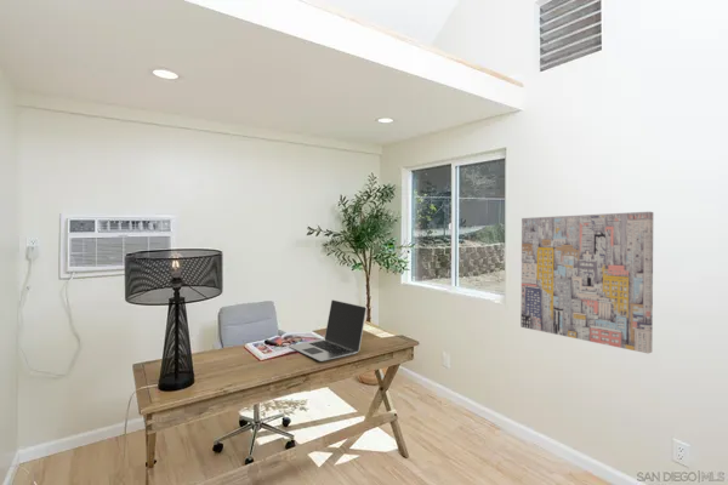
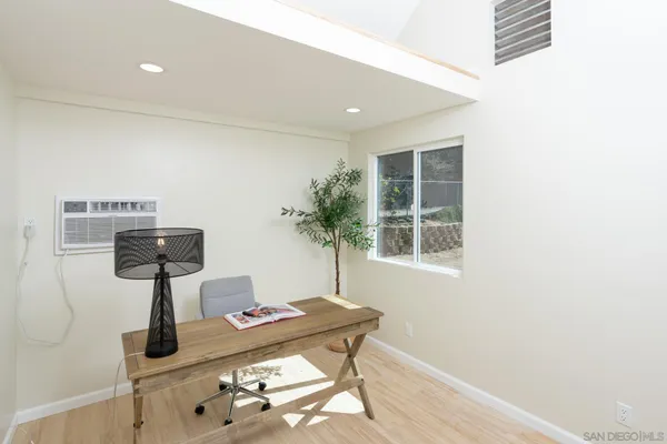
- laptop [288,298,368,363]
- wall art [519,211,654,355]
